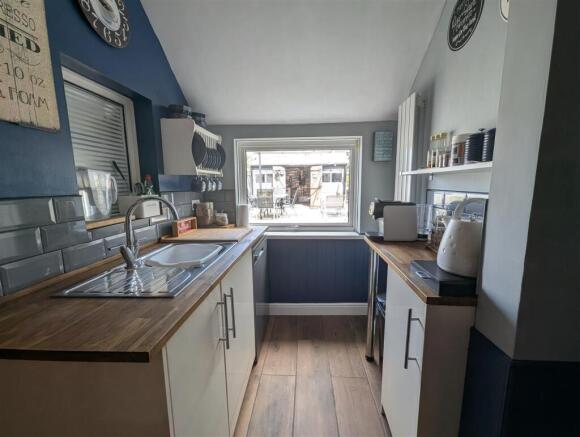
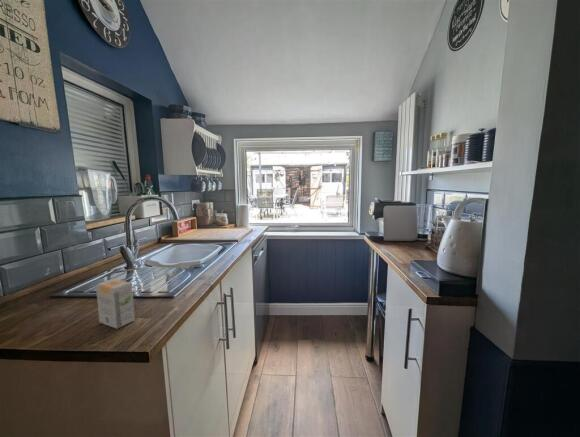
+ tea box [95,278,136,330]
